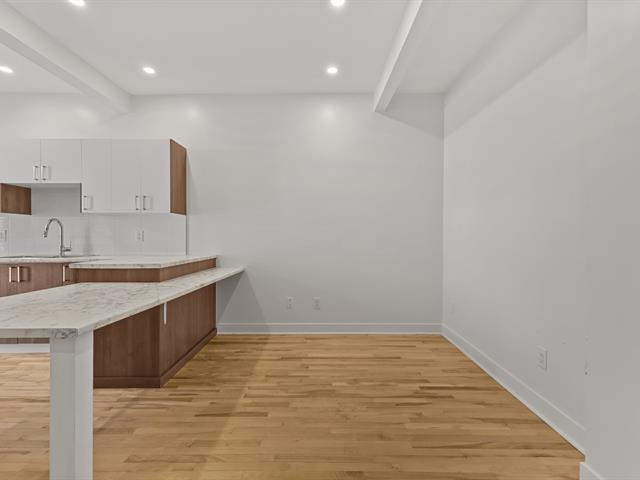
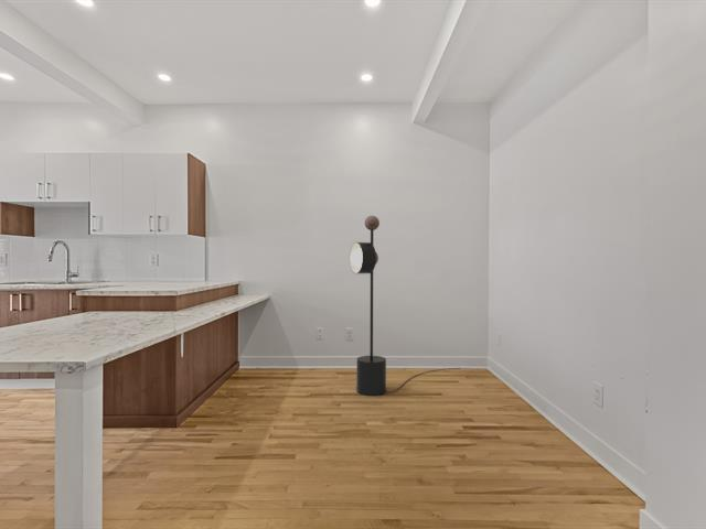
+ floor lamp [349,215,459,397]
